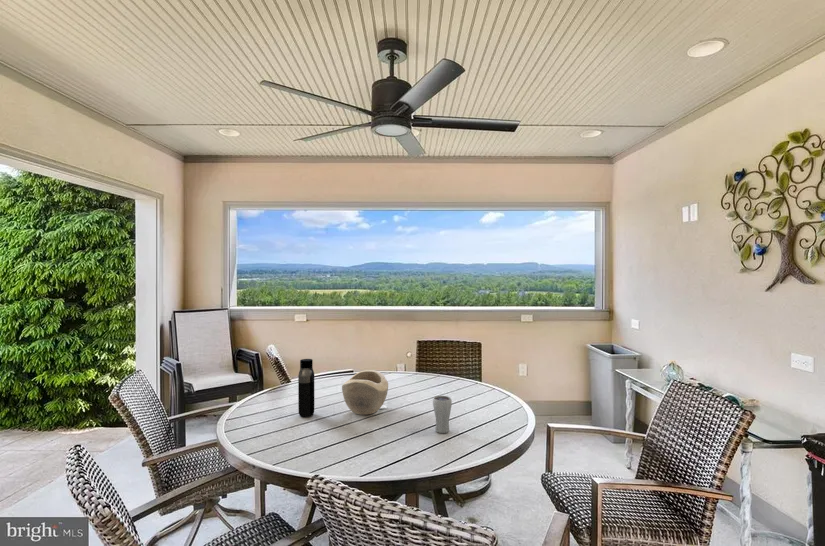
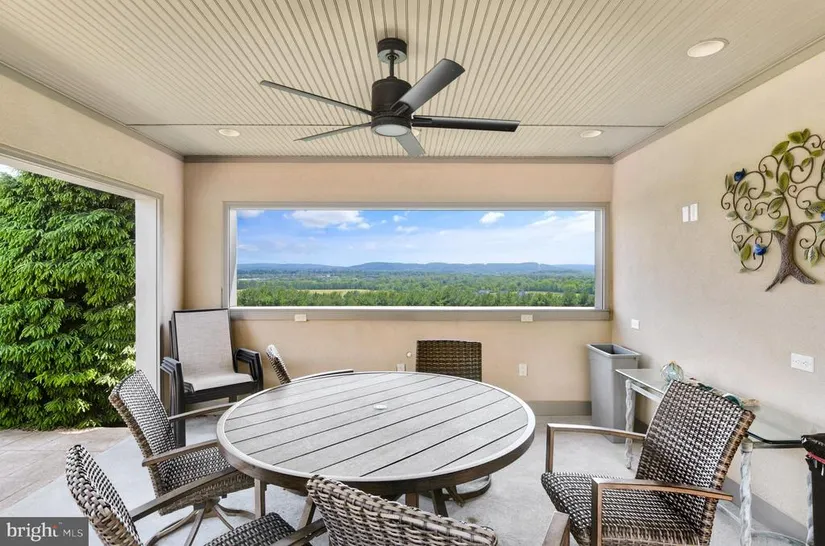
- drinking glass [432,395,453,434]
- decorative bowl [341,369,389,416]
- water bottle [297,358,315,418]
